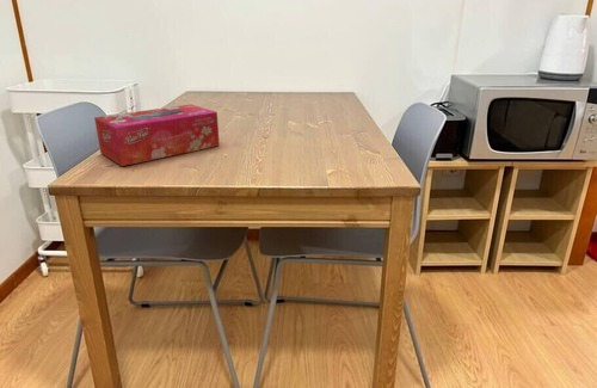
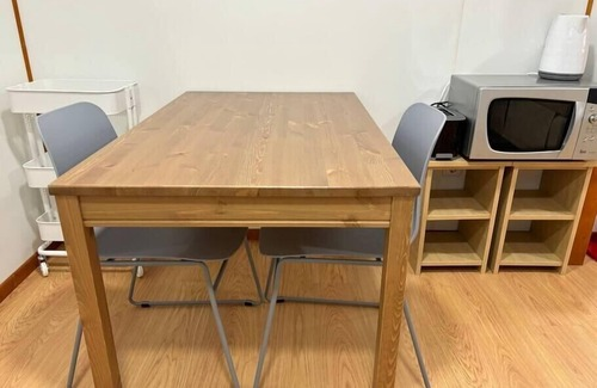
- tissue box [93,103,221,167]
